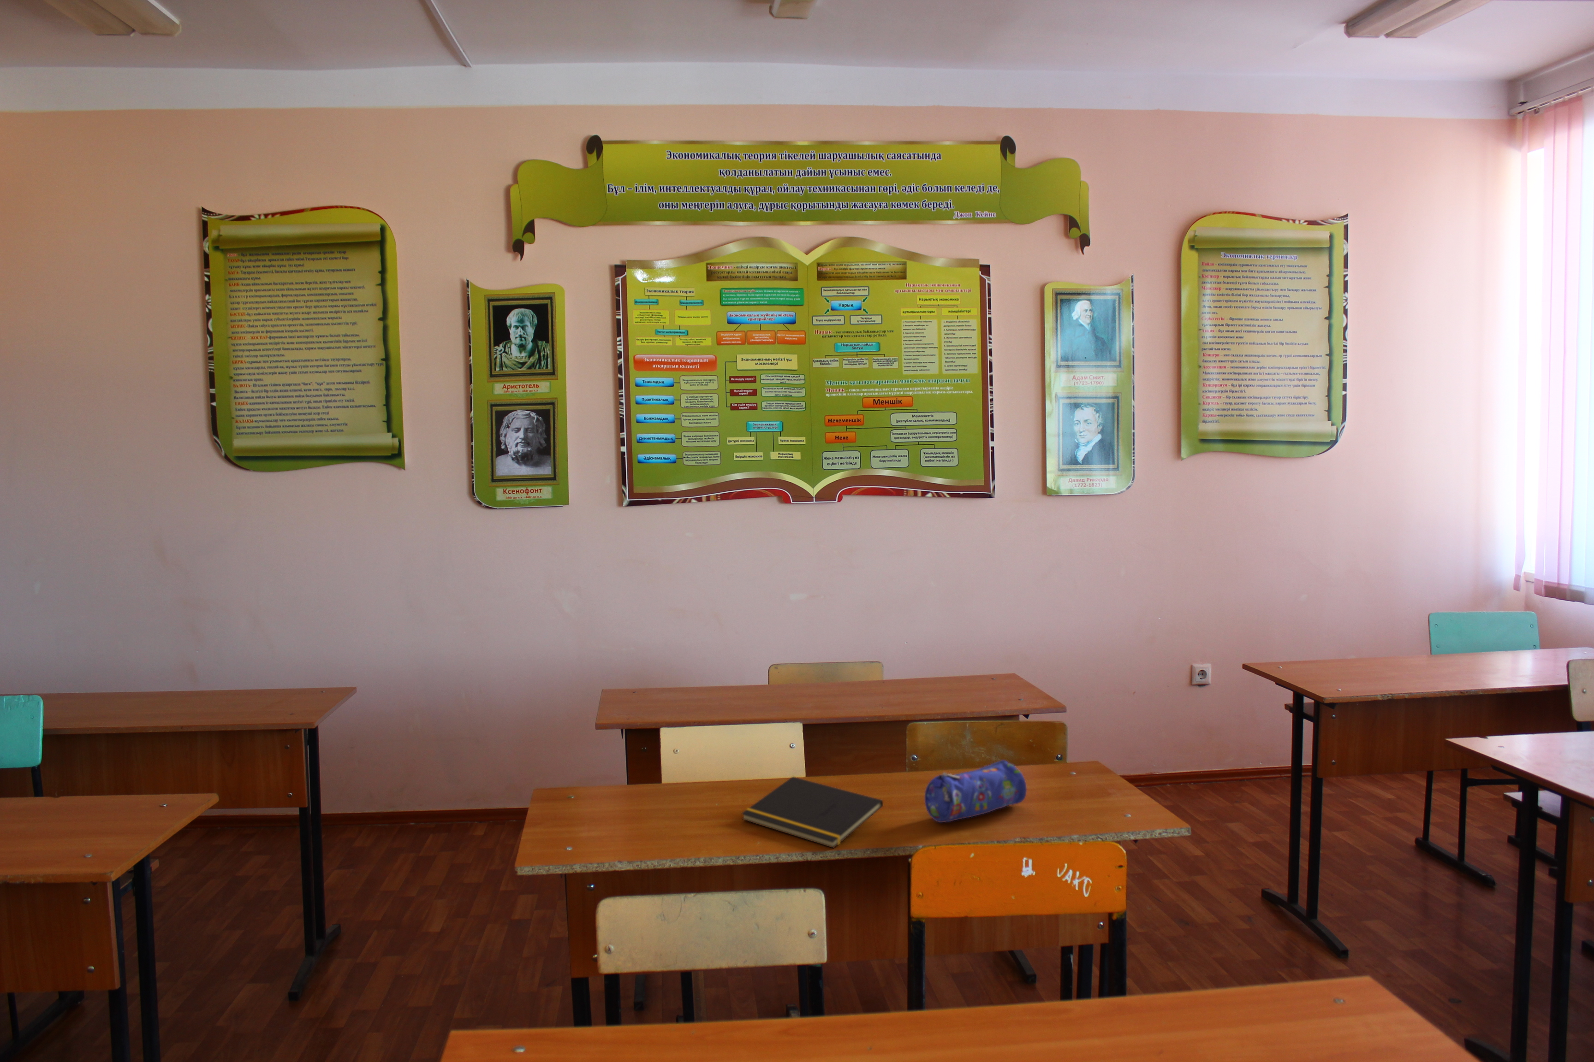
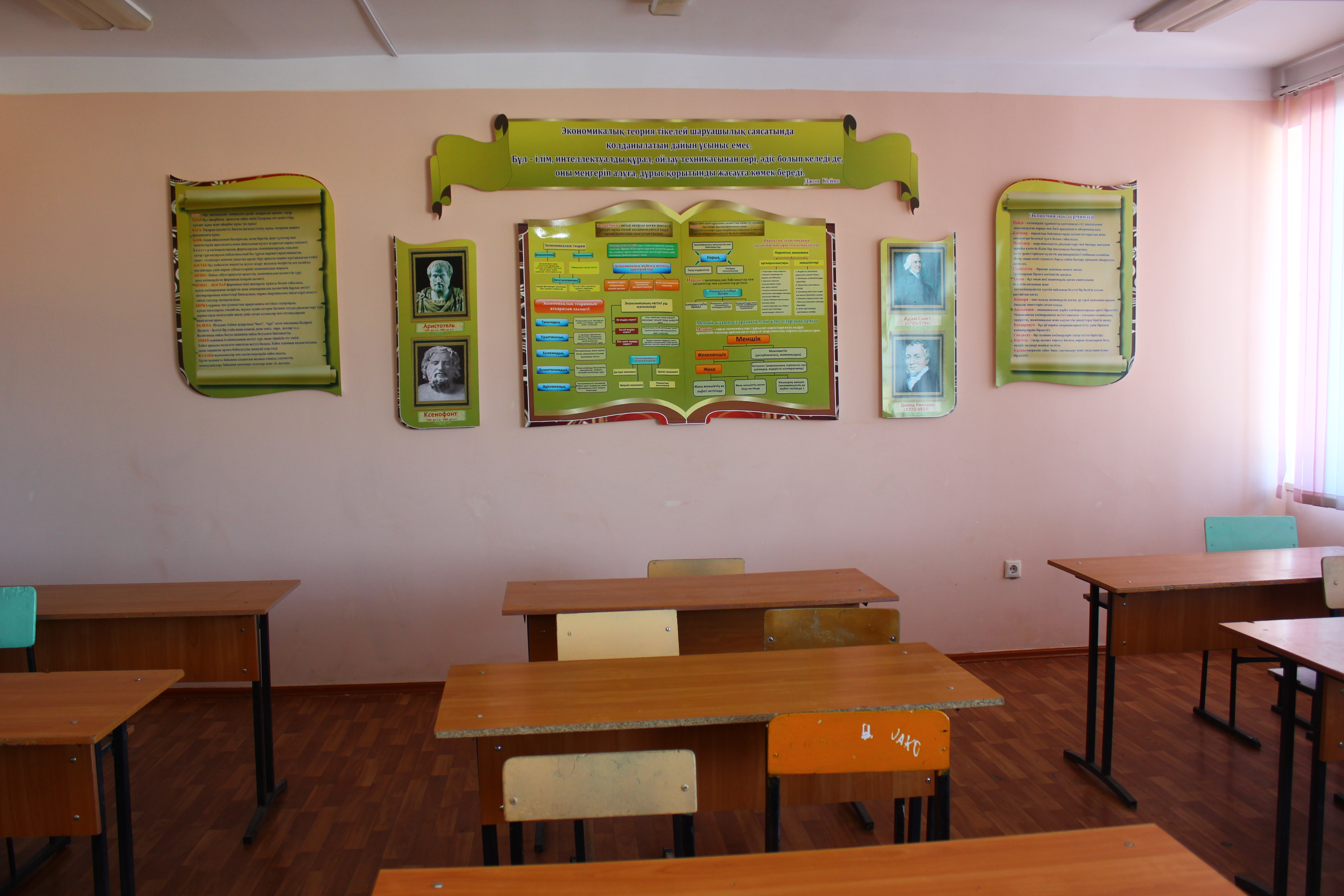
- pencil case [924,760,1027,824]
- notepad [741,776,884,849]
